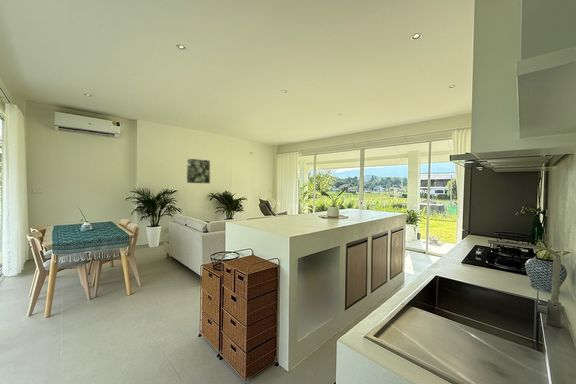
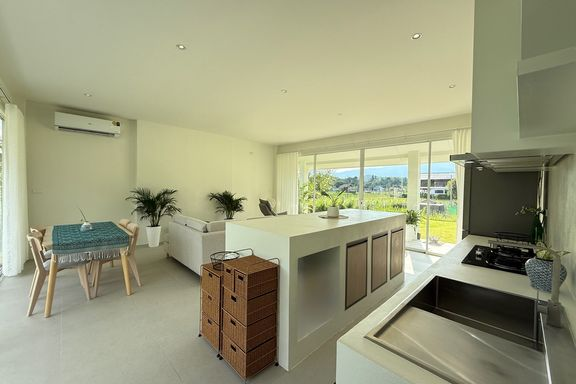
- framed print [185,157,211,185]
